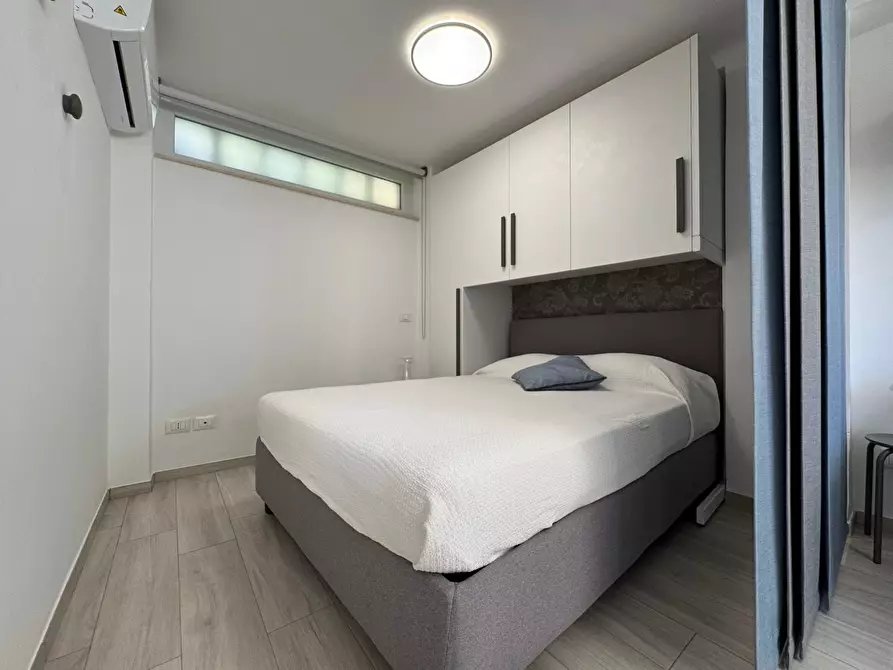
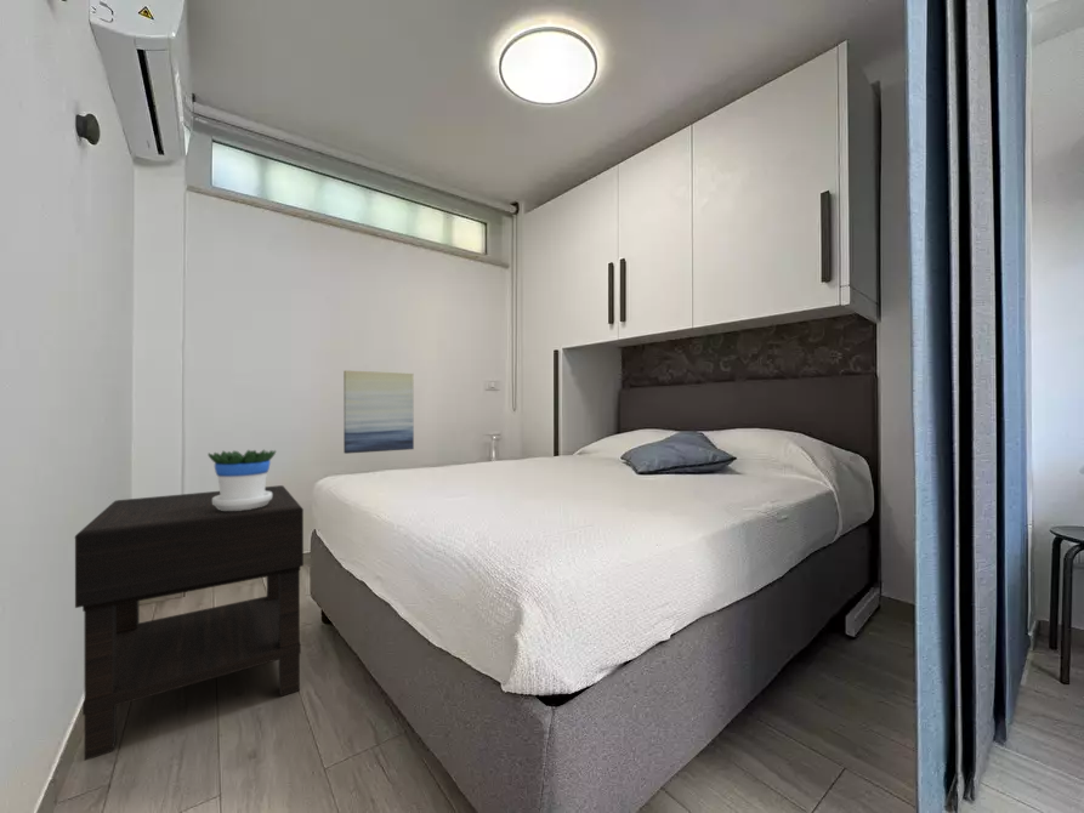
+ wall art [342,369,415,455]
+ flowerpot [206,449,277,511]
+ nightstand [74,484,305,762]
